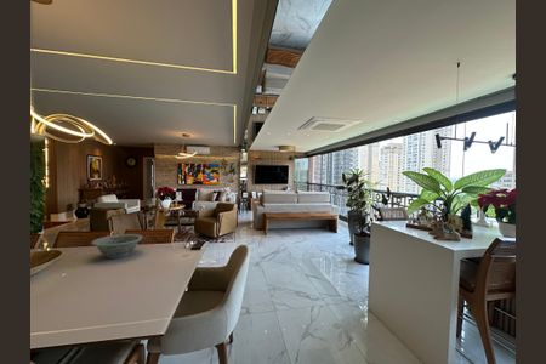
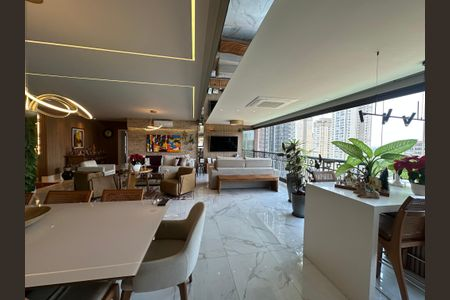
- decorative bowl [90,233,144,260]
